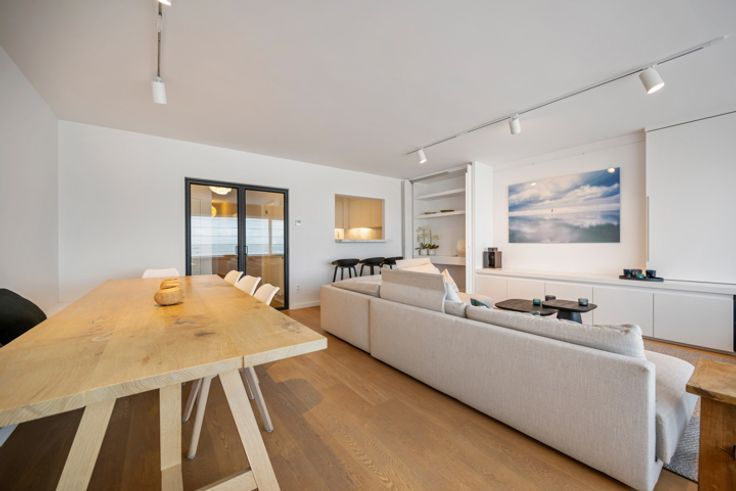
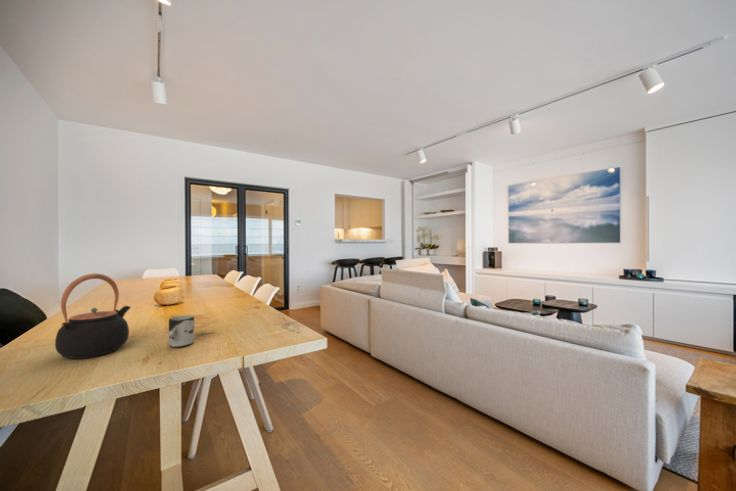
+ teapot [54,273,132,360]
+ cup [167,314,195,349]
